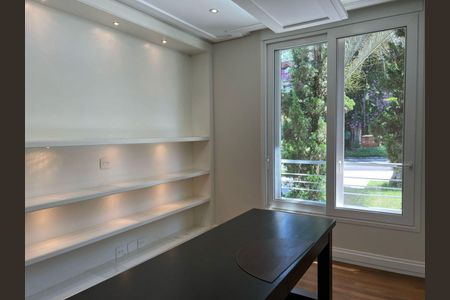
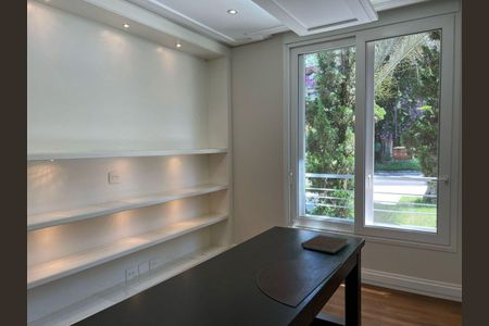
+ notebook [300,234,350,254]
